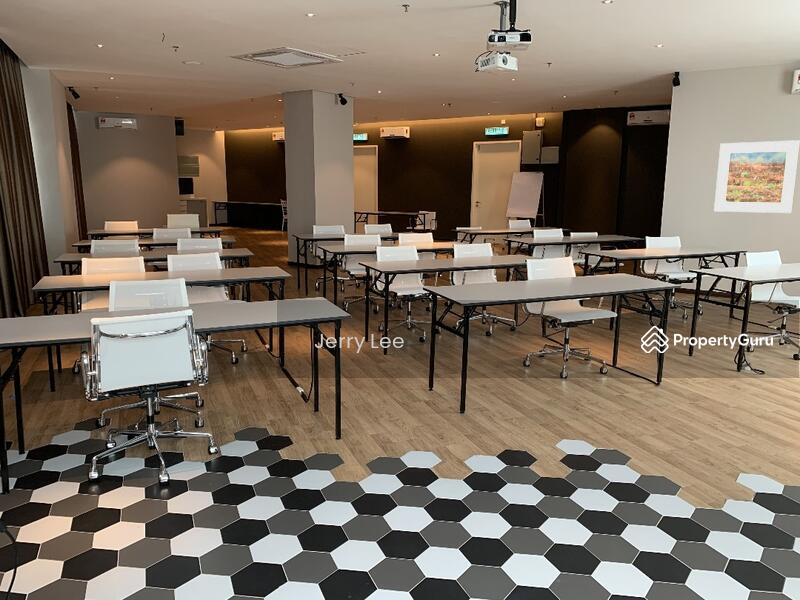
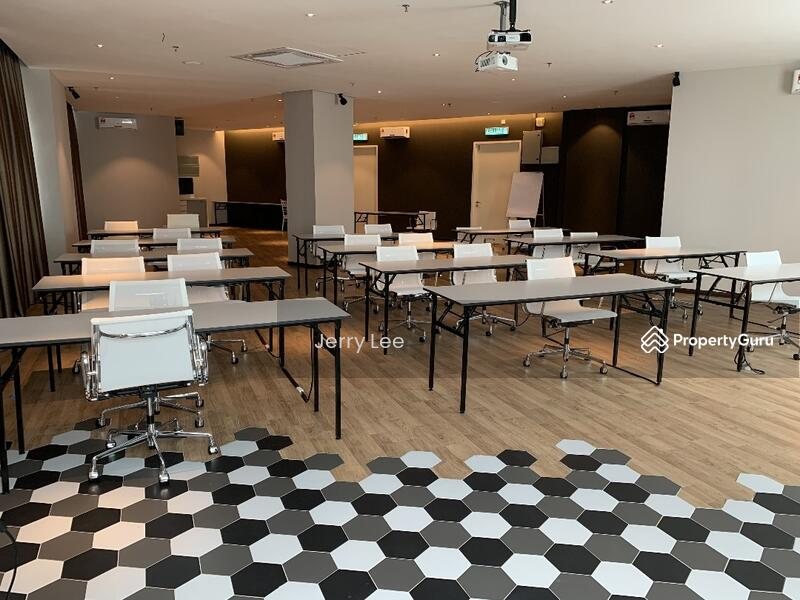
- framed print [713,139,800,214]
